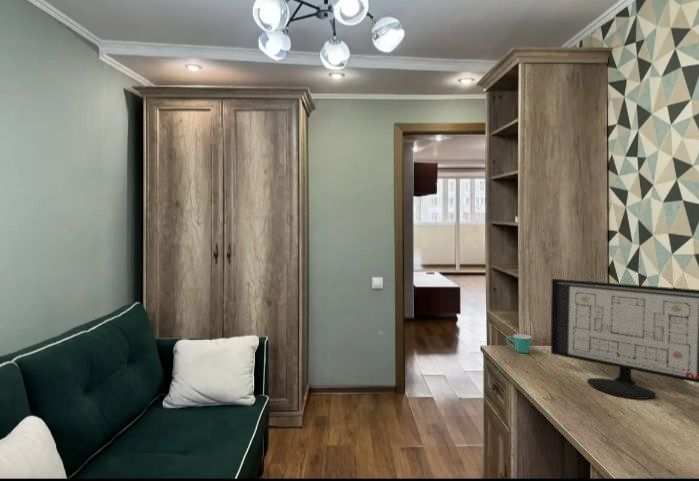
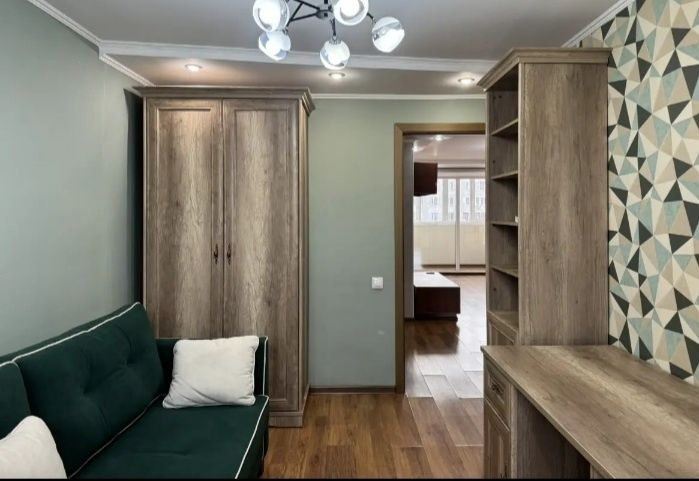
- mug [505,333,533,354]
- computer monitor [550,278,699,400]
